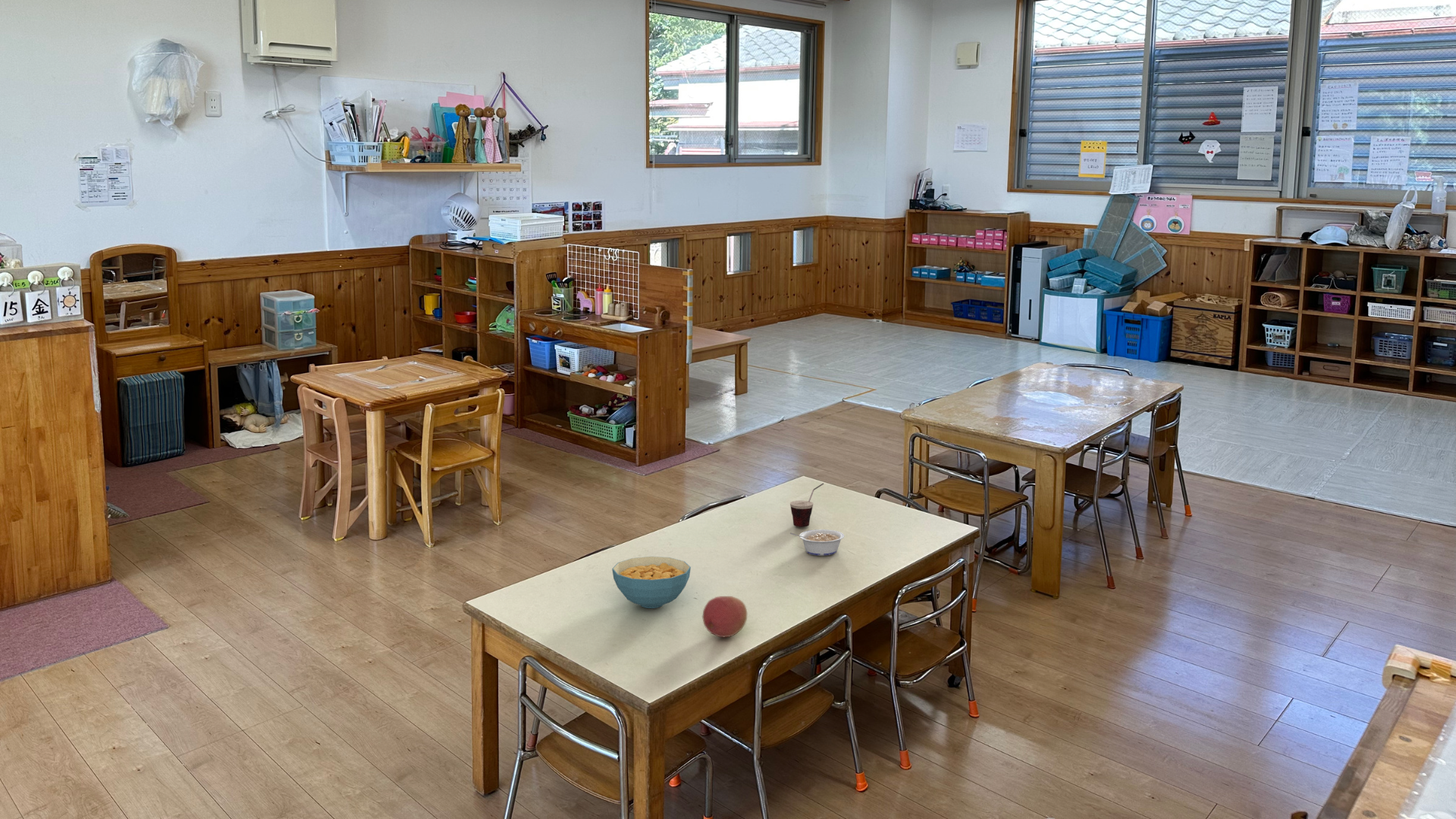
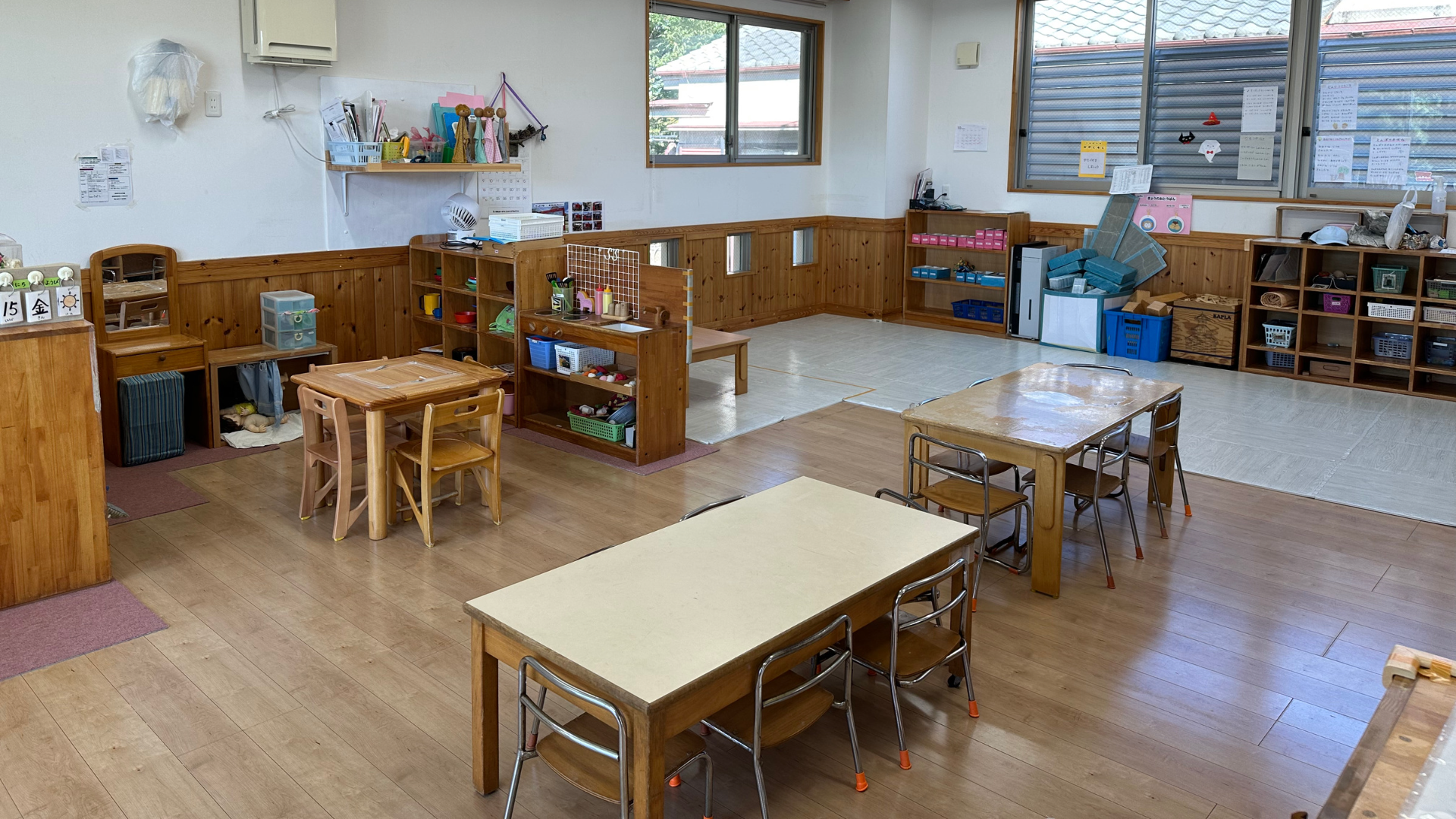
- cereal bowl [611,556,692,609]
- legume [789,529,845,557]
- cup [789,482,824,528]
- fruit [701,595,748,638]
